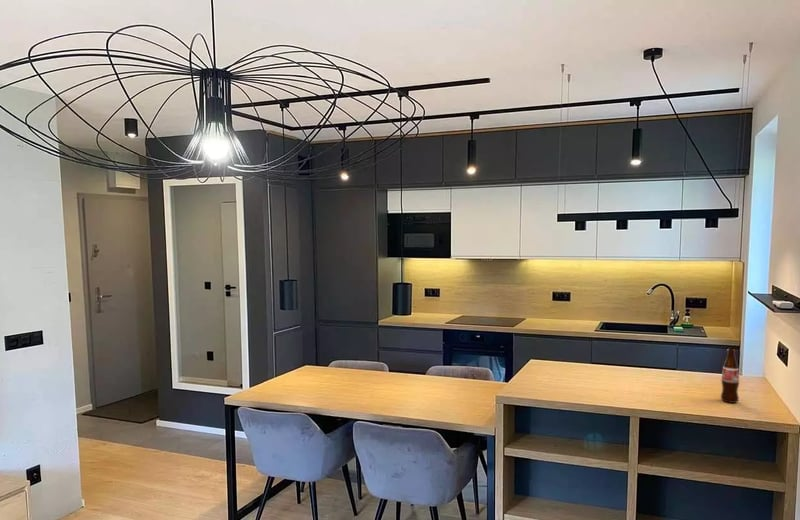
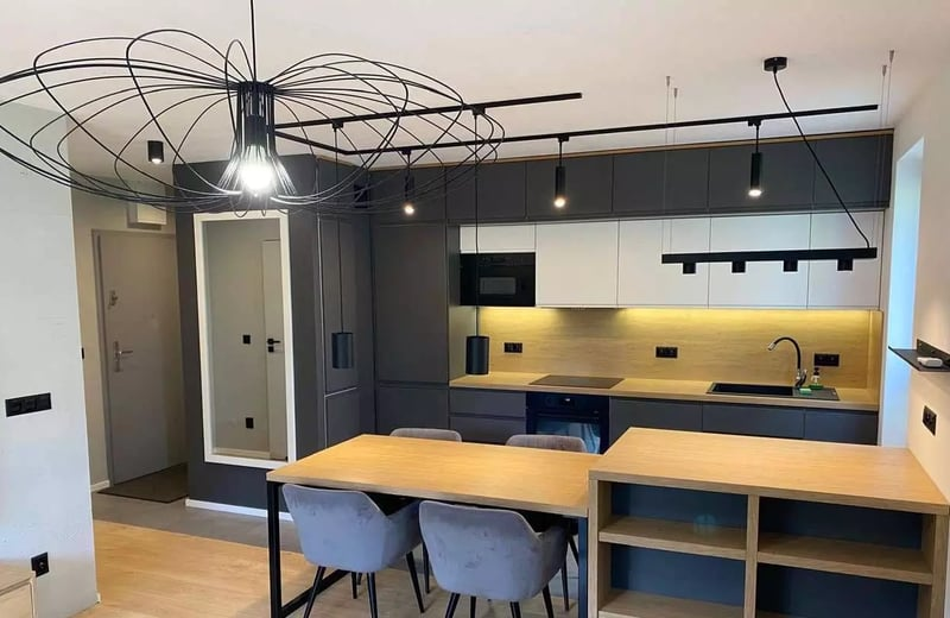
- bottle [720,348,740,404]
